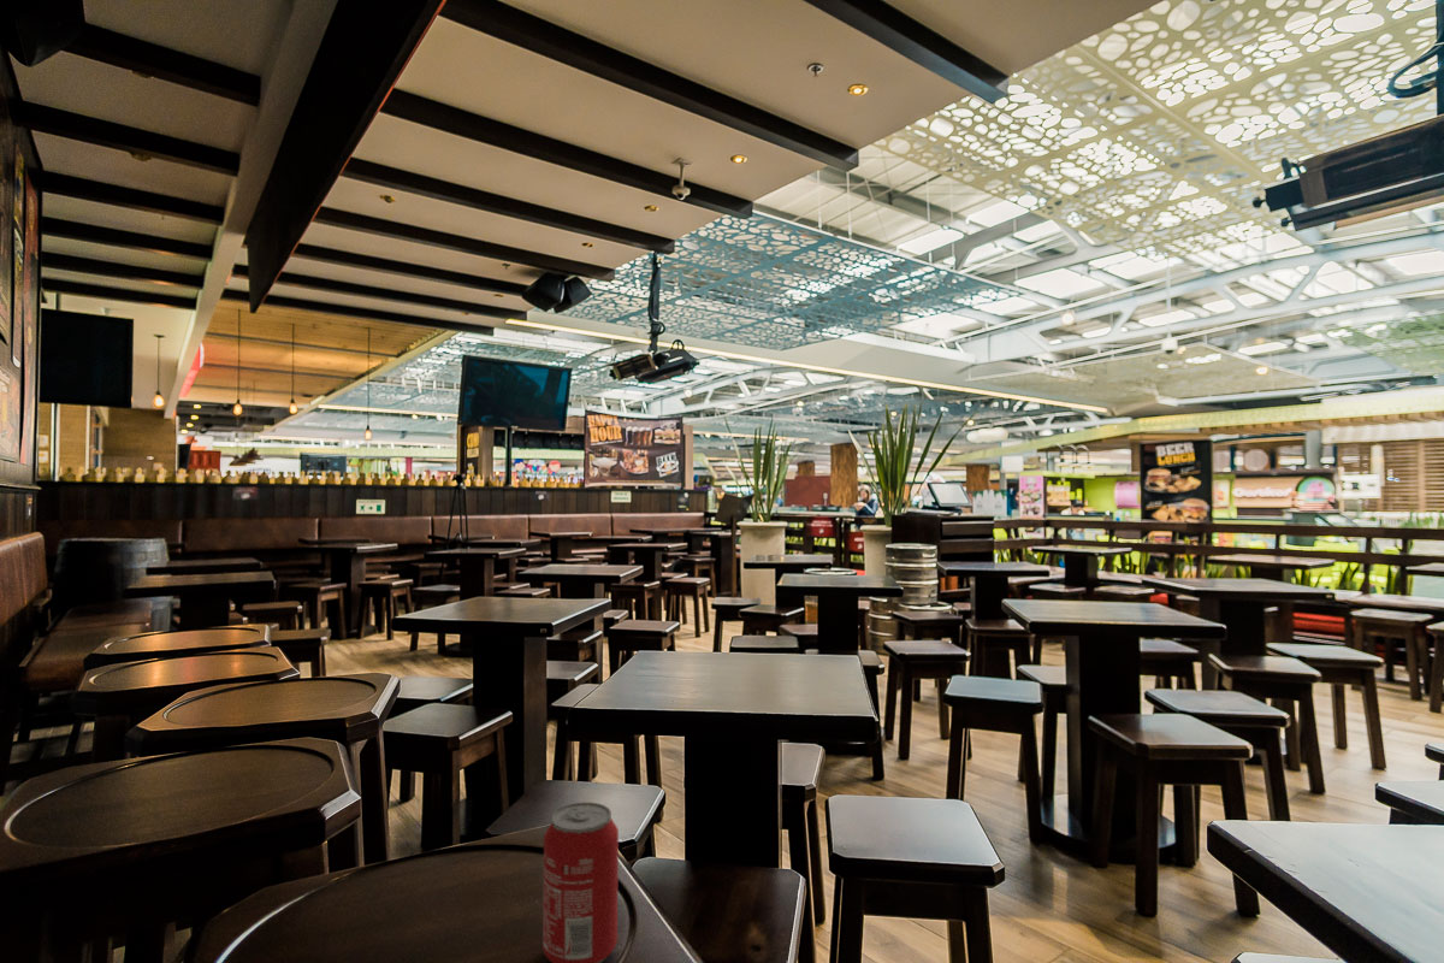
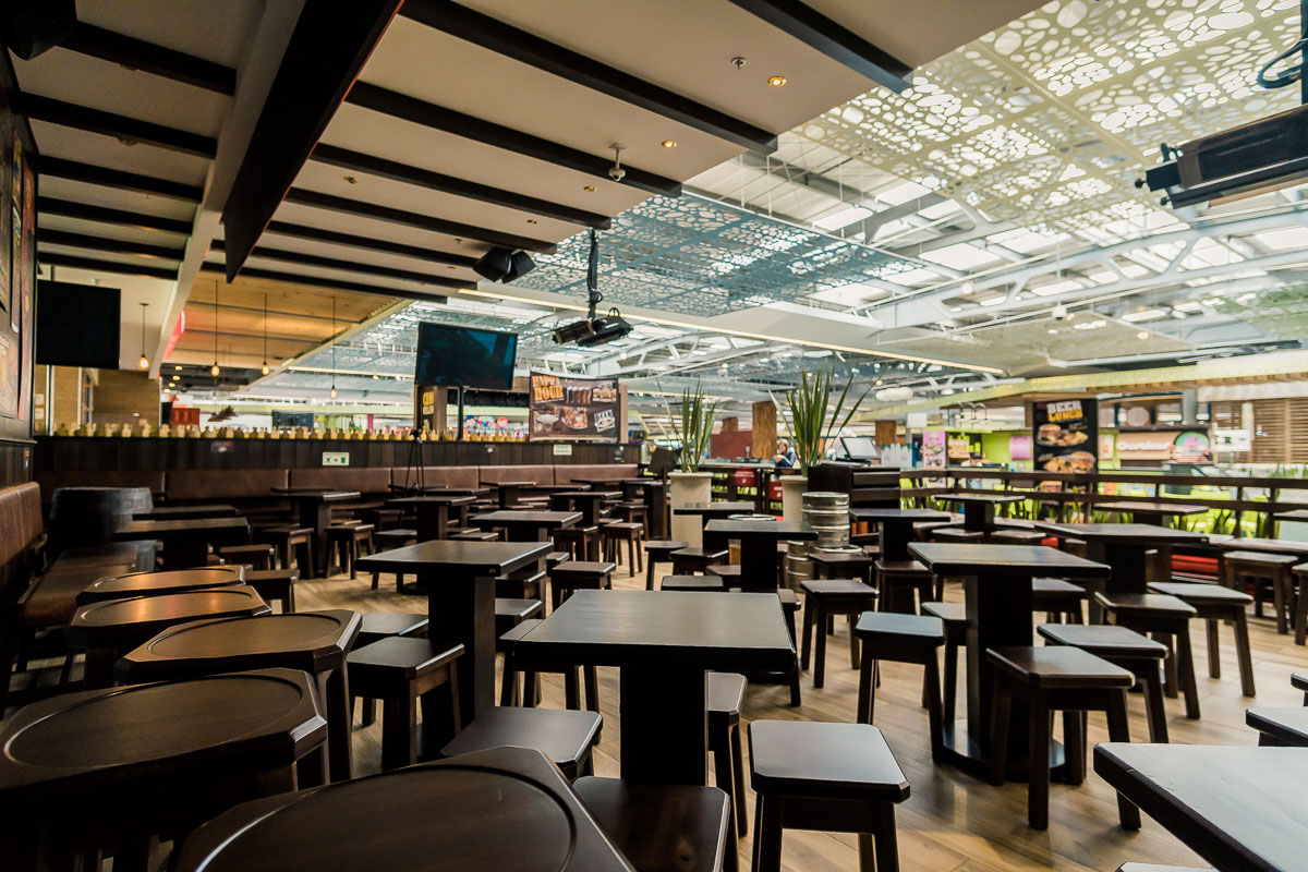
- beverage can [542,802,620,963]
